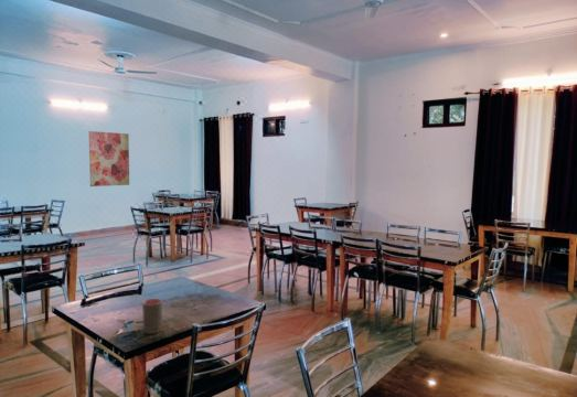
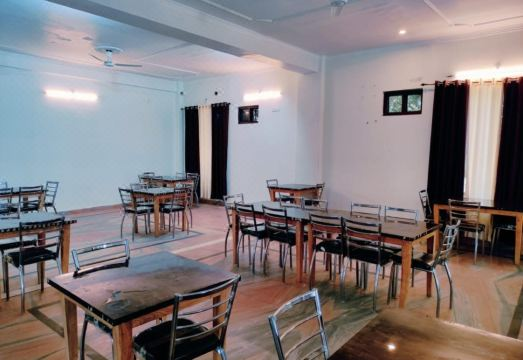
- wall art [88,130,130,187]
- cup [141,298,163,335]
